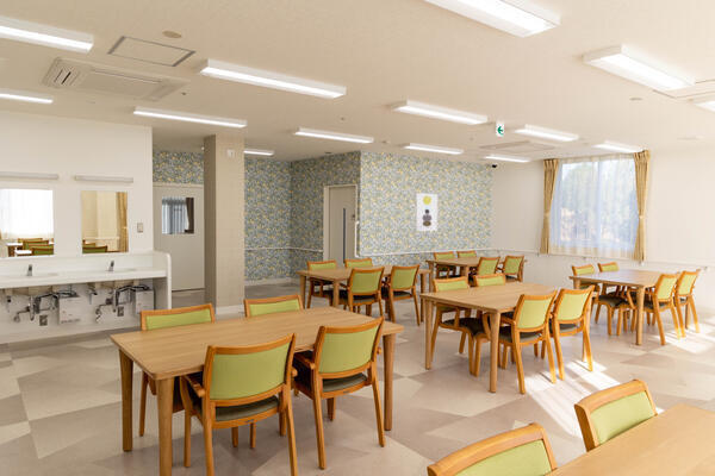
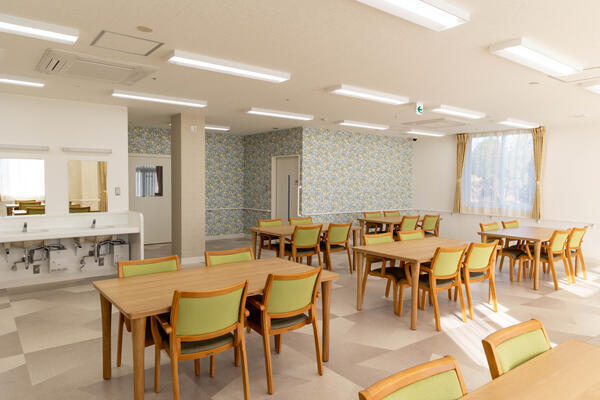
- wall art [415,192,439,232]
